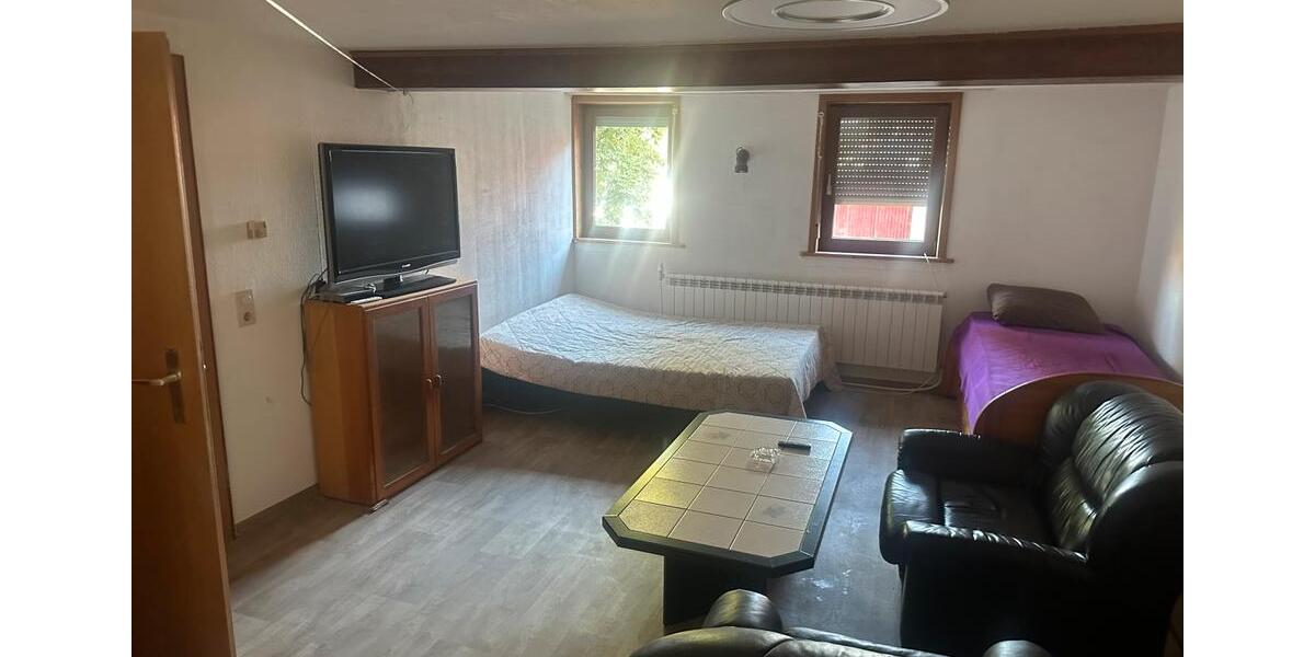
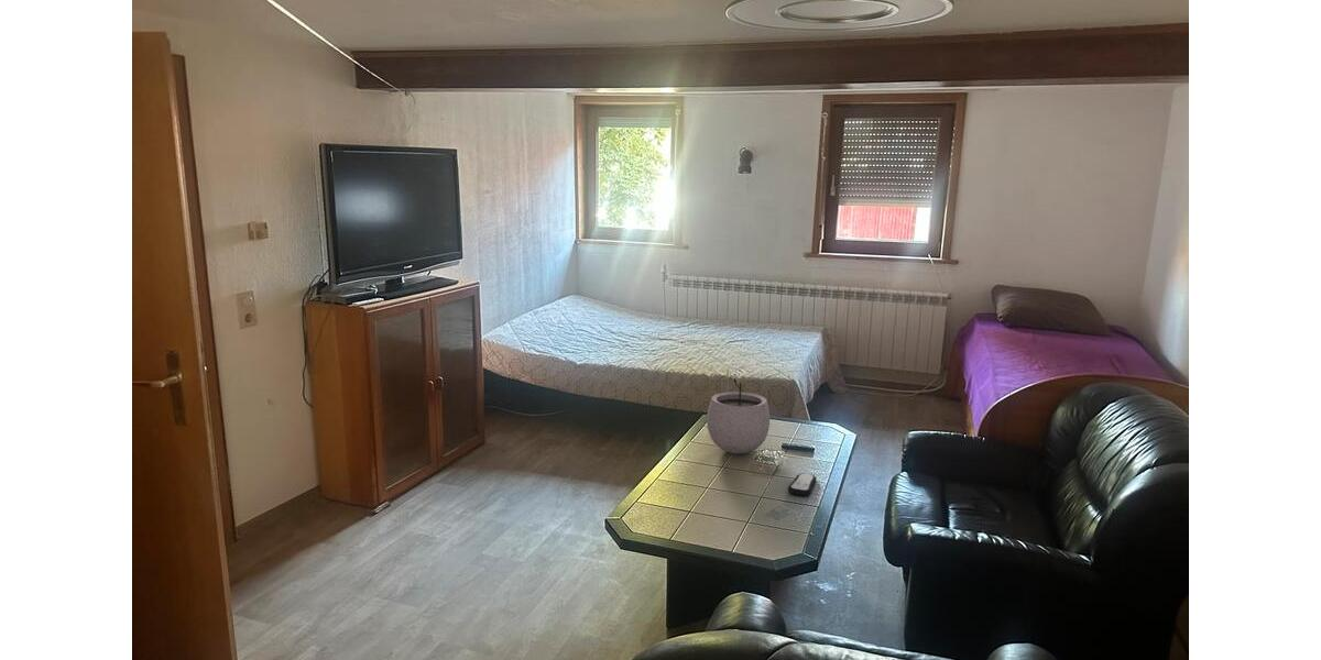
+ plant pot [706,375,771,454]
+ remote control [787,472,818,497]
